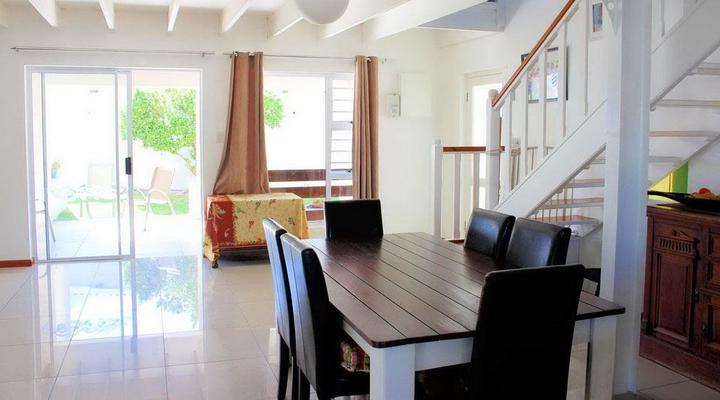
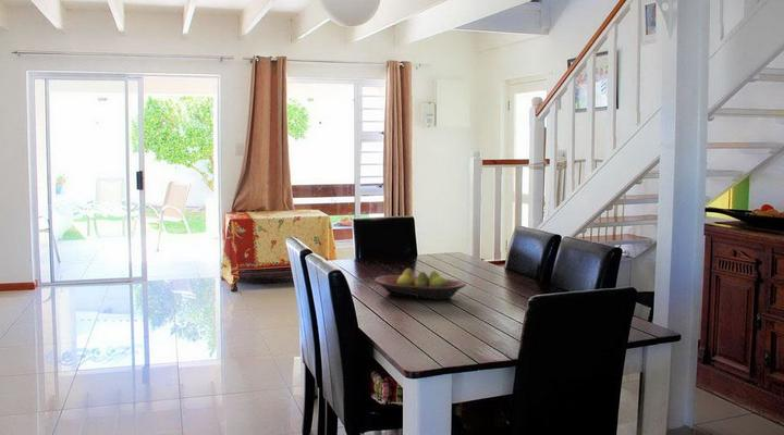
+ fruit bowl [375,268,467,300]
